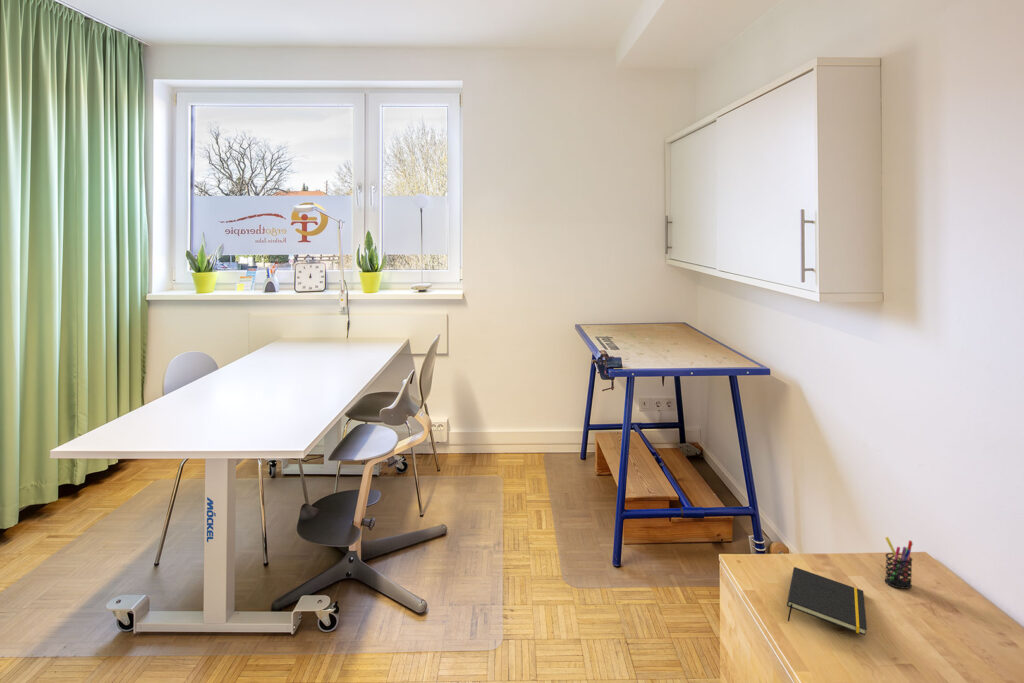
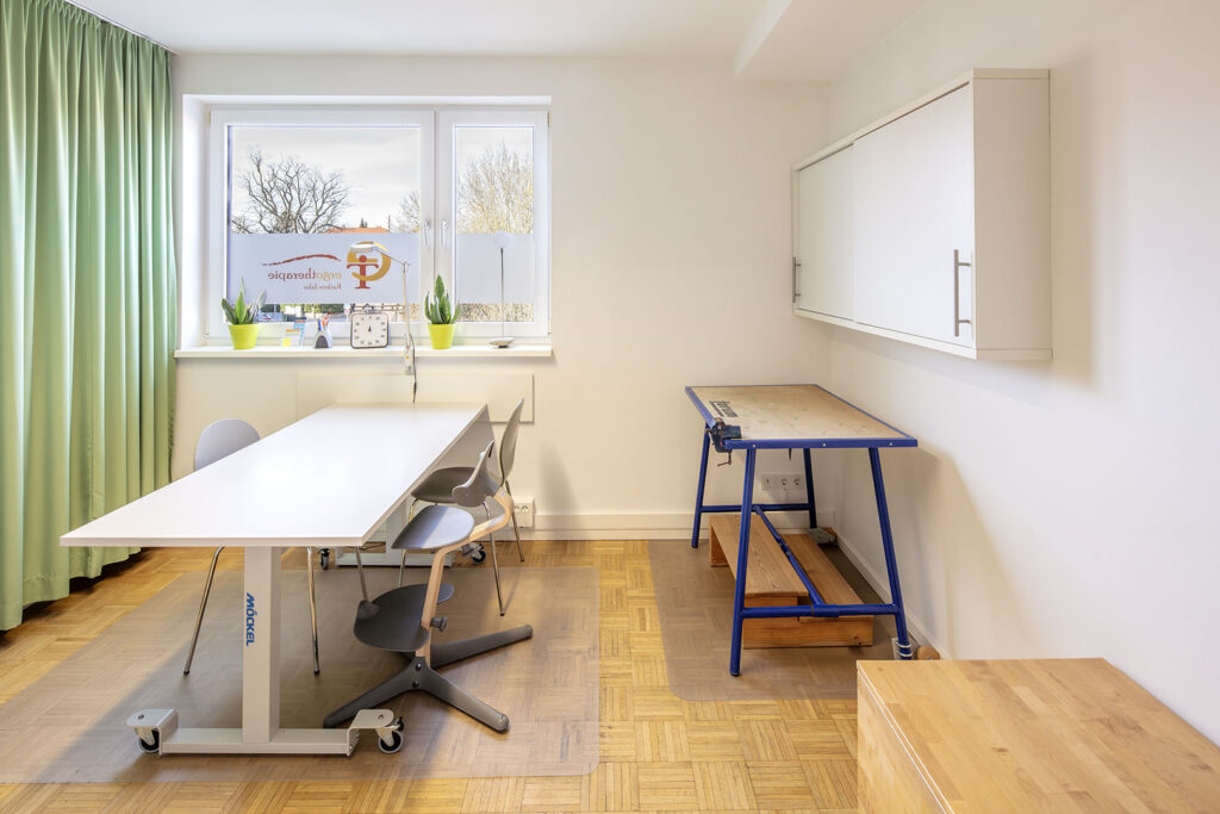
- pen holder [884,536,914,590]
- notepad [786,566,868,636]
